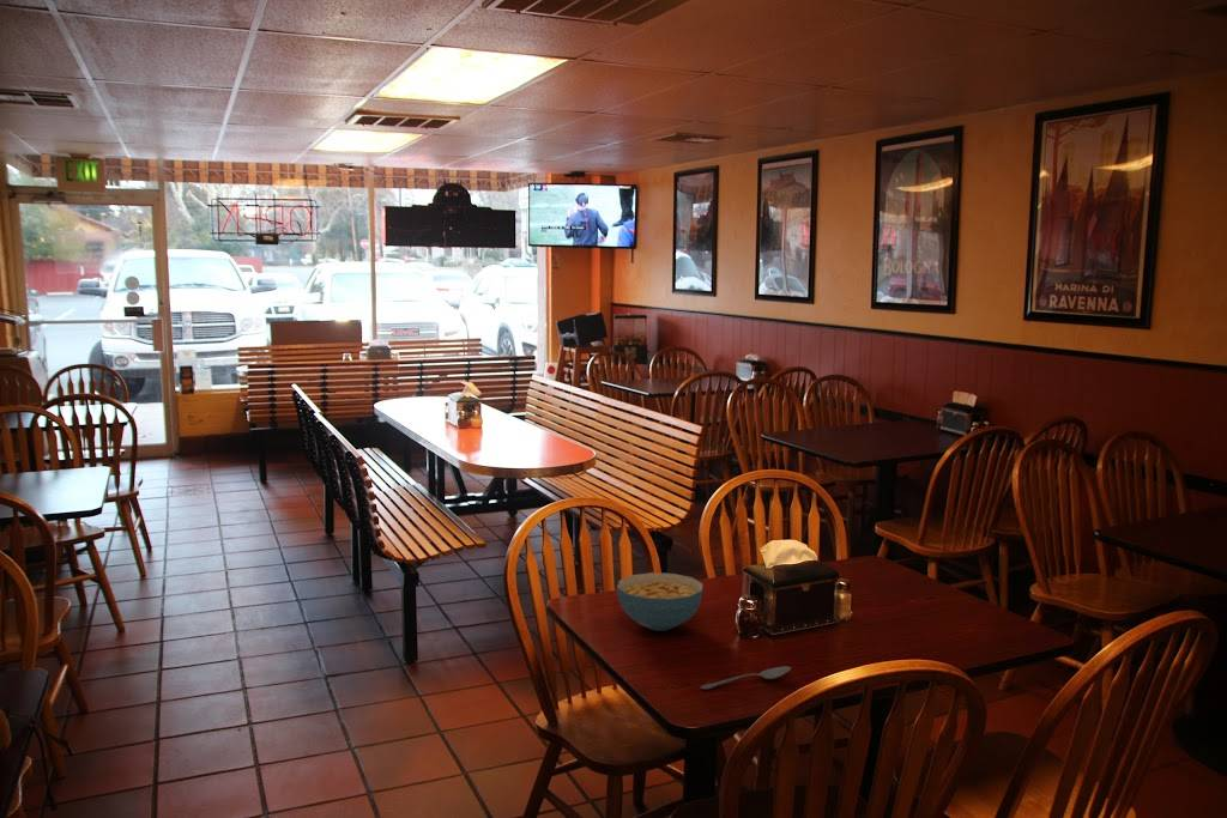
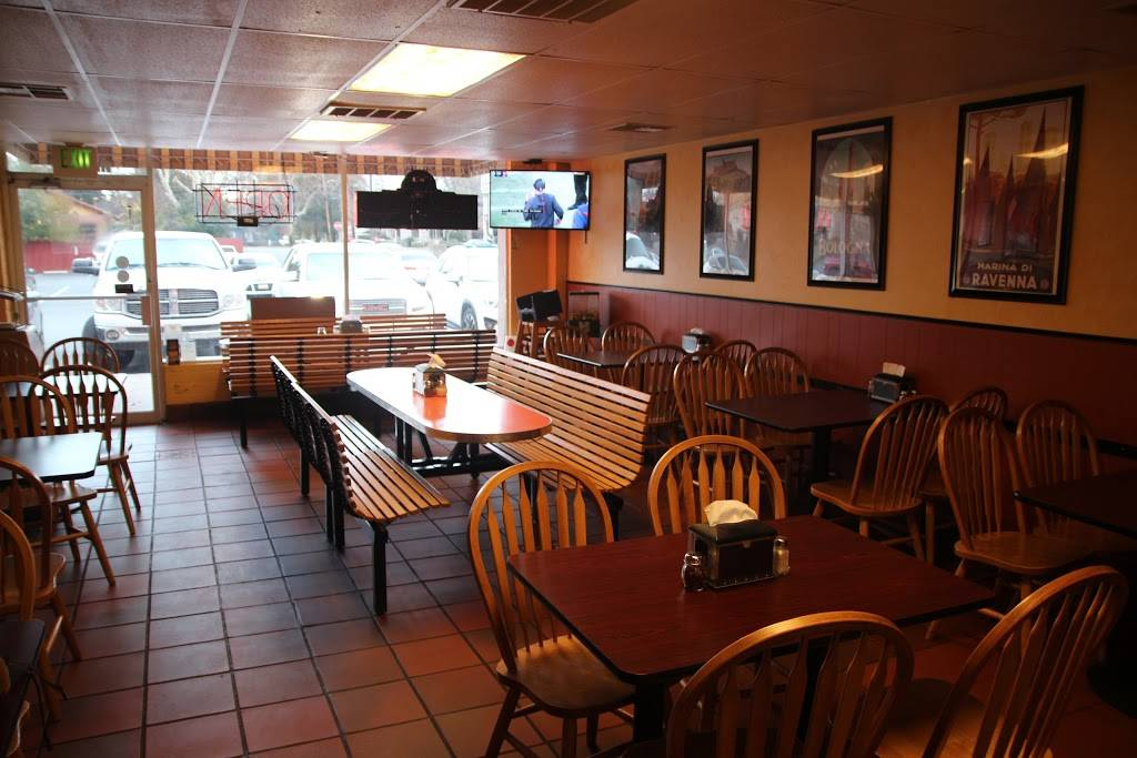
- cereal bowl [616,571,705,632]
- spoon [700,666,792,691]
